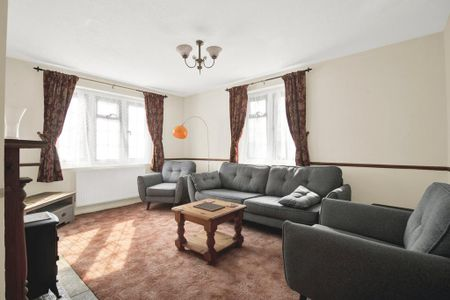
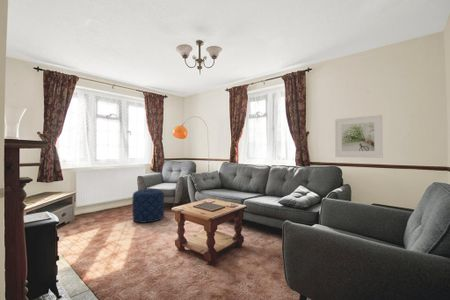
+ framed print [334,114,384,159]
+ pouf [131,188,165,224]
